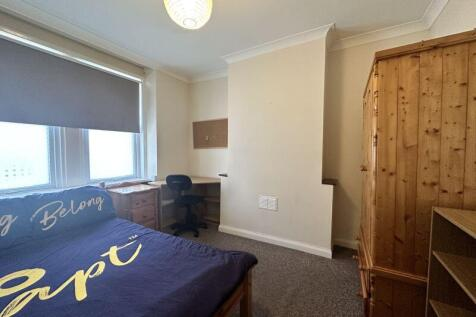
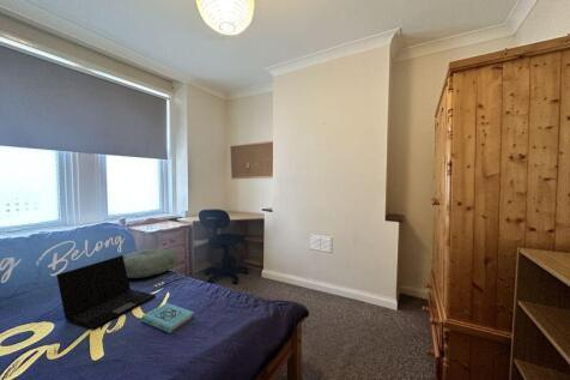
+ pillow [123,247,180,279]
+ book [140,302,195,334]
+ laptop [55,254,157,330]
